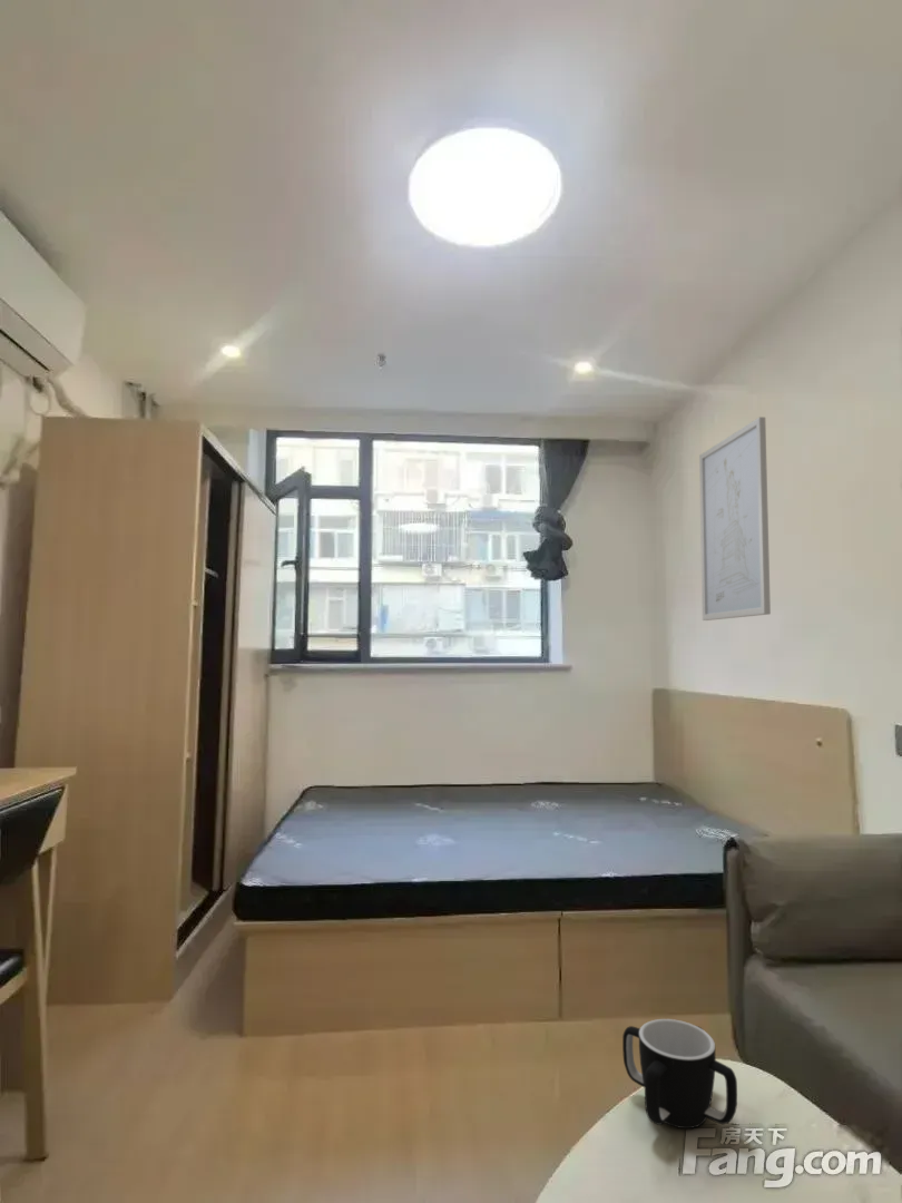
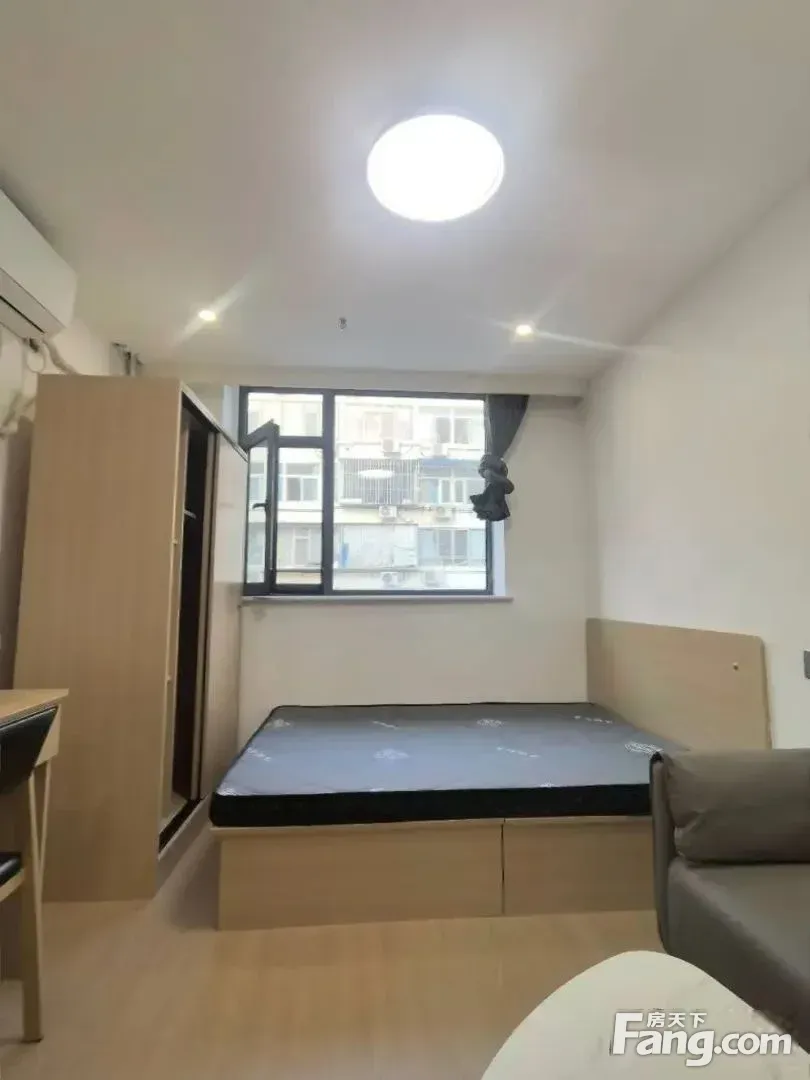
- wall art [698,415,772,622]
- mug [621,1018,738,1129]
